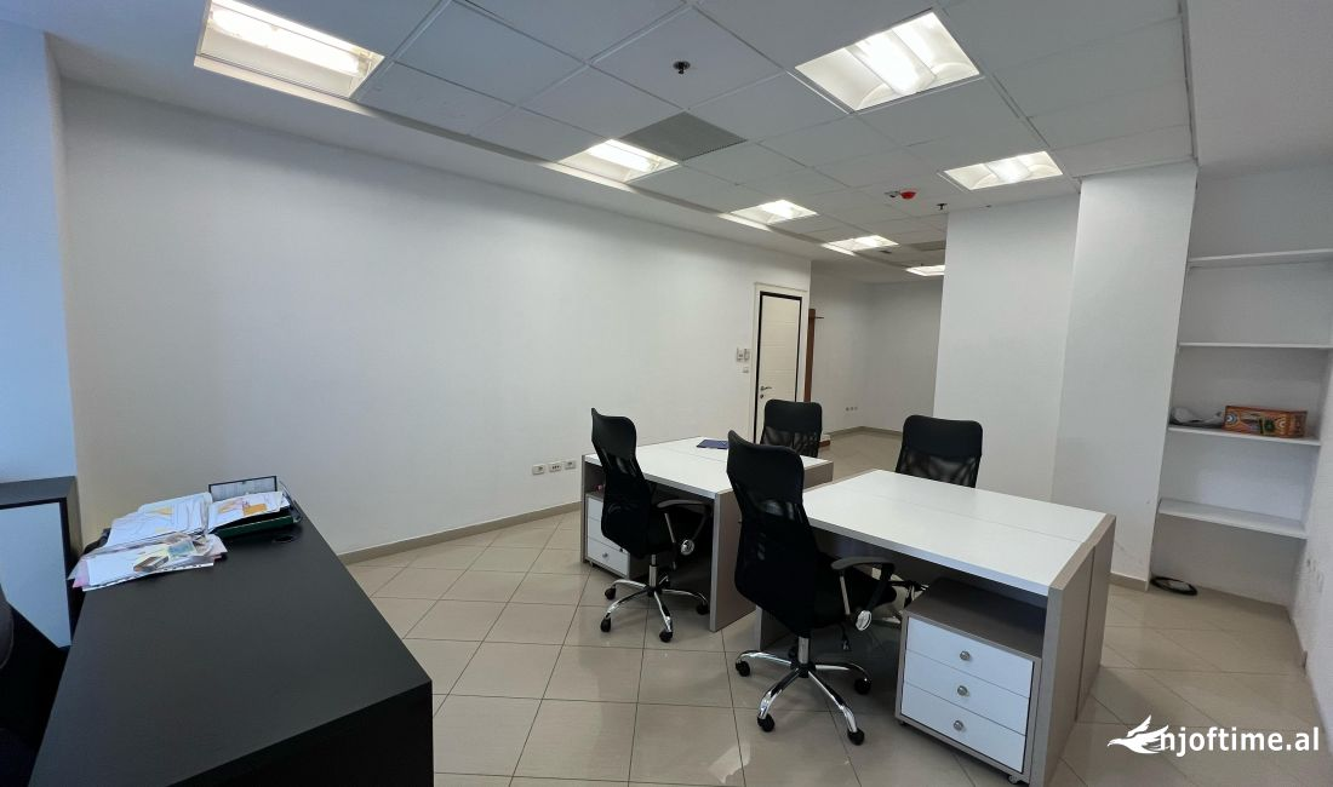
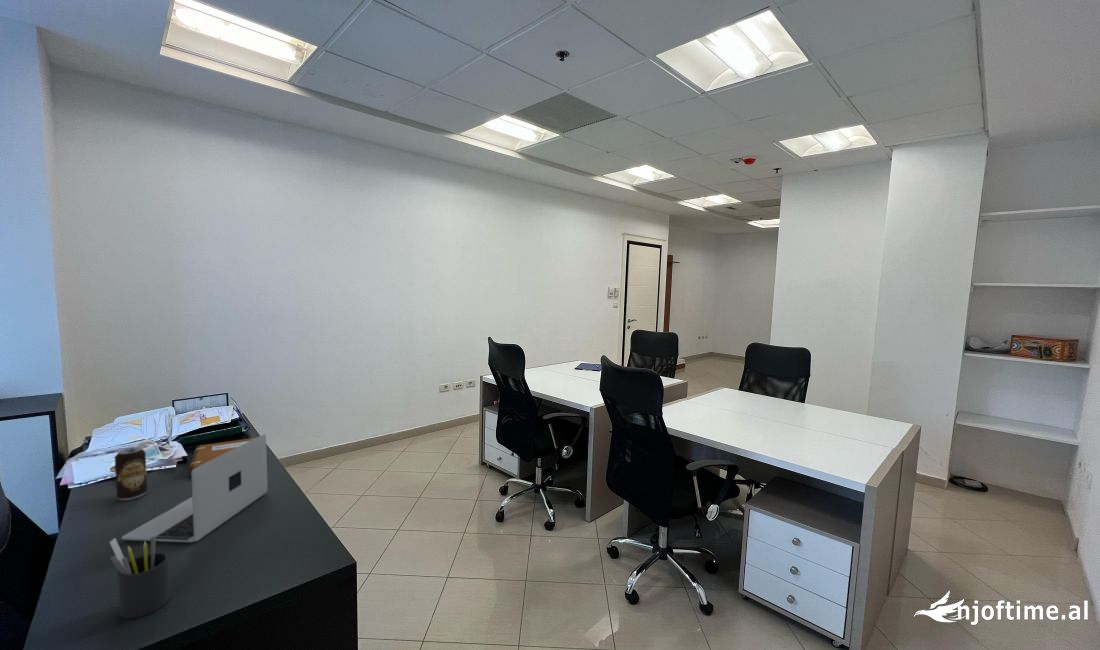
+ pen holder [109,537,171,620]
+ beverage can [114,446,148,501]
+ laptop [121,433,269,543]
+ notebook [188,437,256,477]
